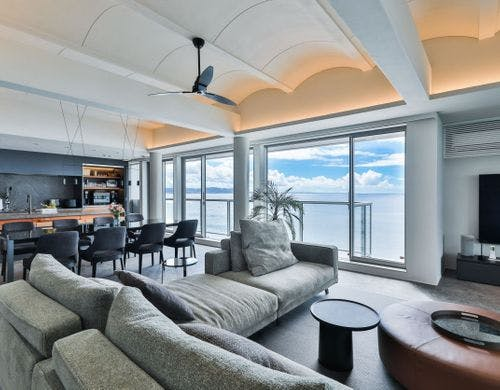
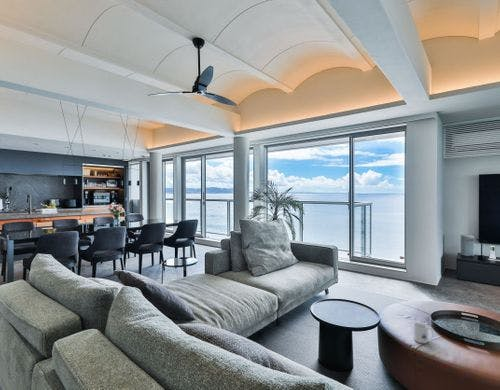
+ mug [413,322,434,344]
